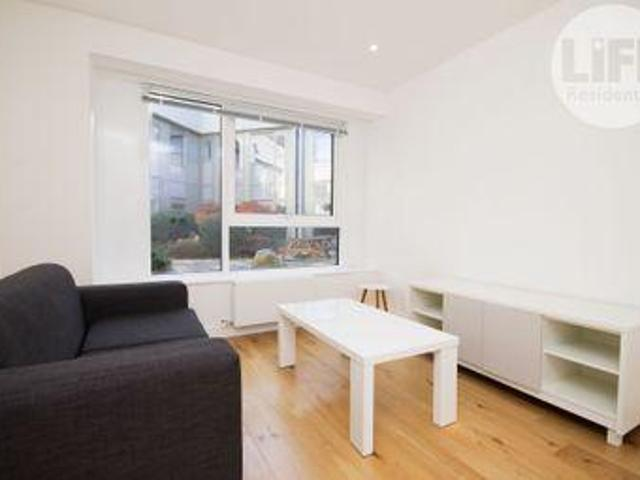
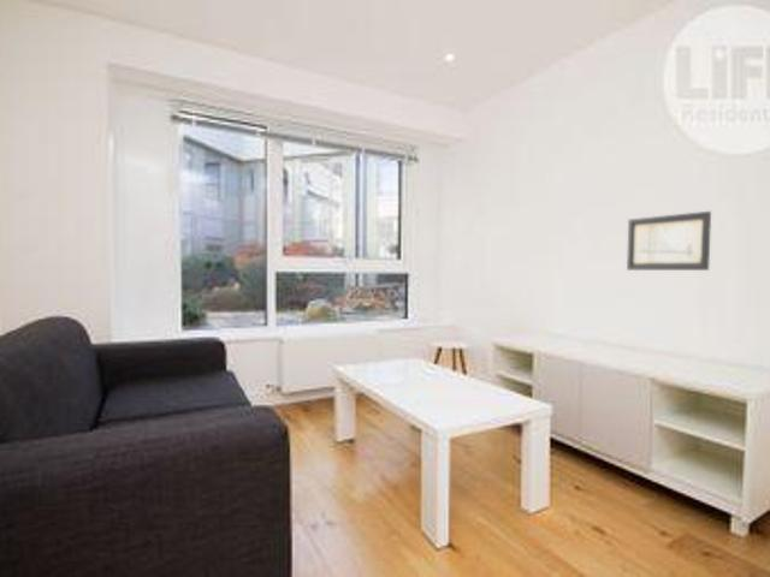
+ wall art [626,210,712,272]
